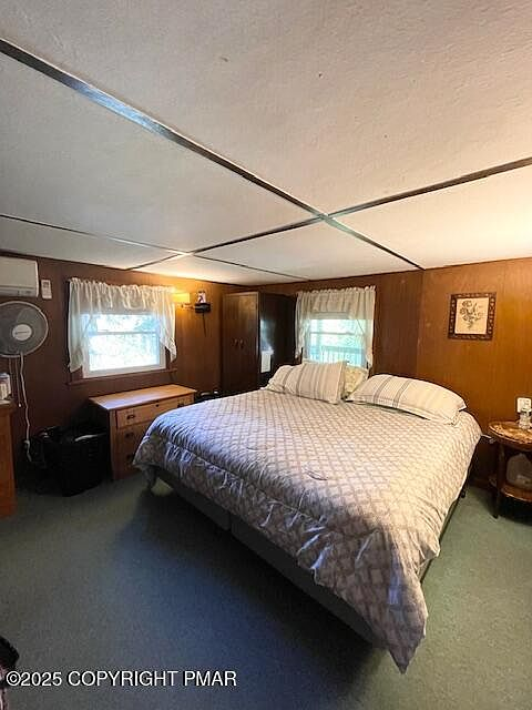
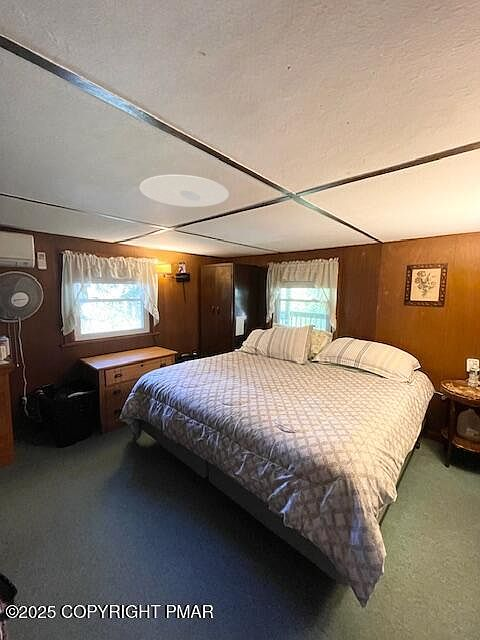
+ ceiling light [139,174,230,208]
